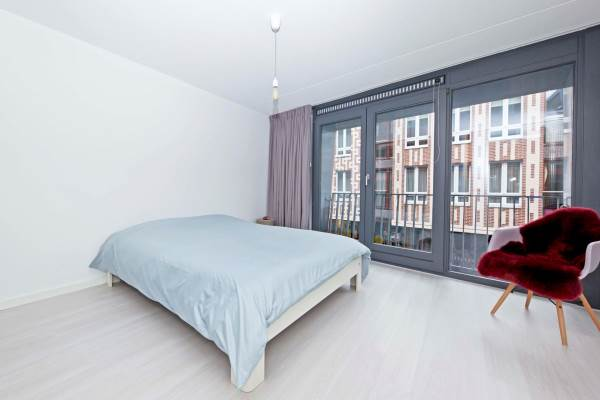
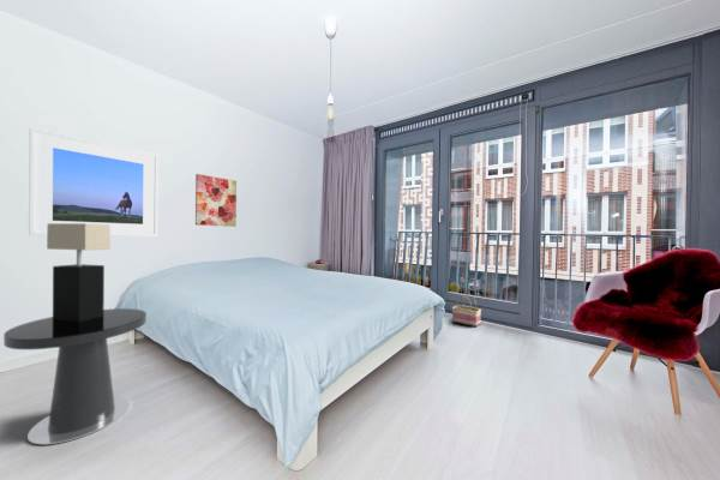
+ table lamp [46,223,112,322]
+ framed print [28,127,160,238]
+ wall art [194,173,238,228]
+ side table [2,307,148,445]
+ basket [451,293,482,328]
